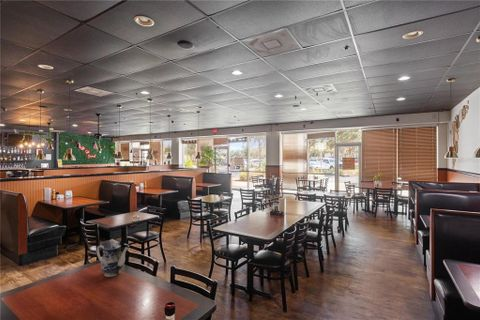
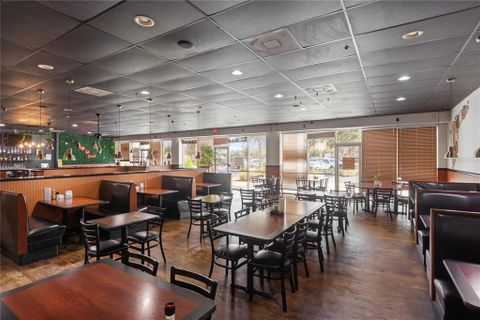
- teapot [95,238,129,278]
